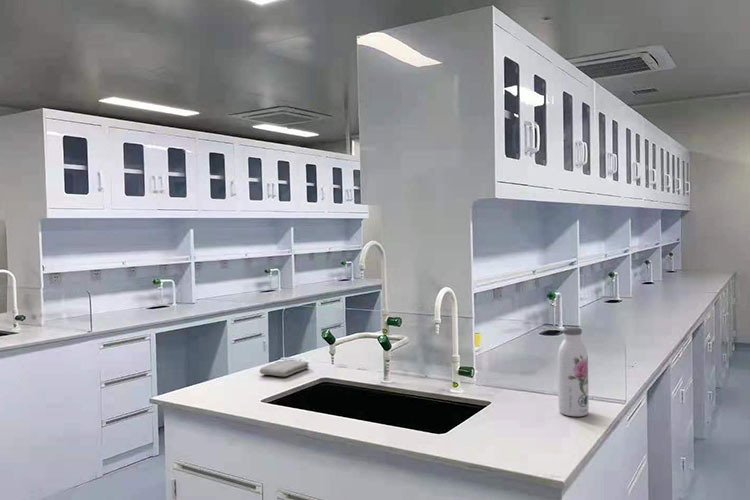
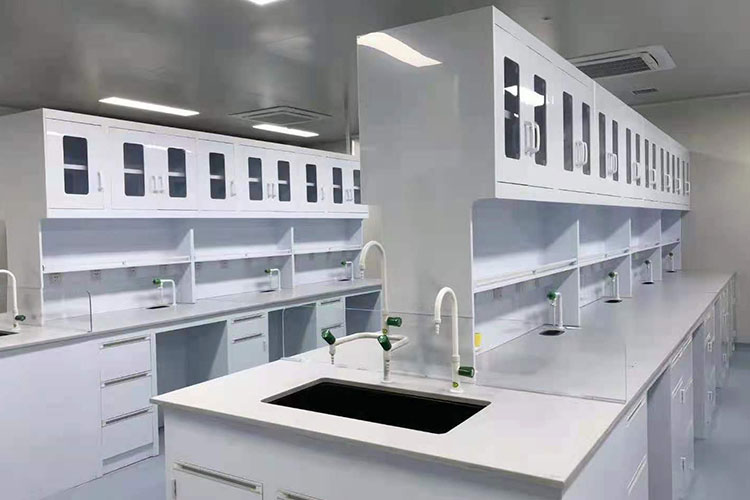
- washcloth [259,359,310,378]
- water bottle [557,326,590,417]
